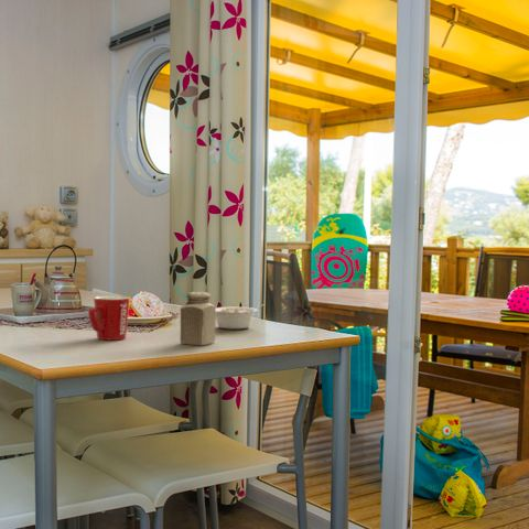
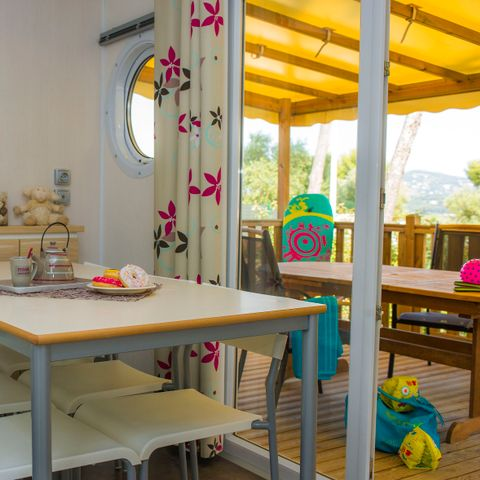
- legume [216,303,266,330]
- mug [87,295,131,341]
- salt shaker [180,291,217,346]
